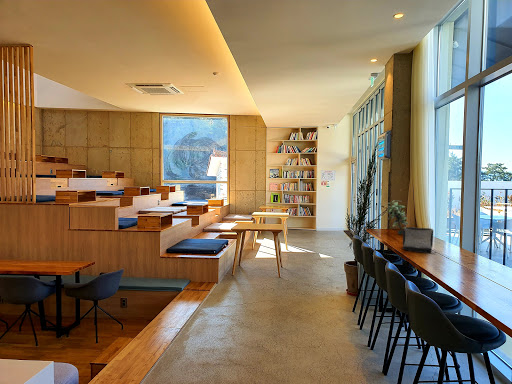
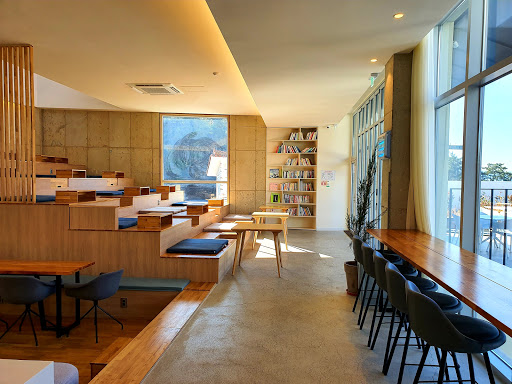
- laptop [402,226,437,254]
- potted plant [385,199,410,236]
